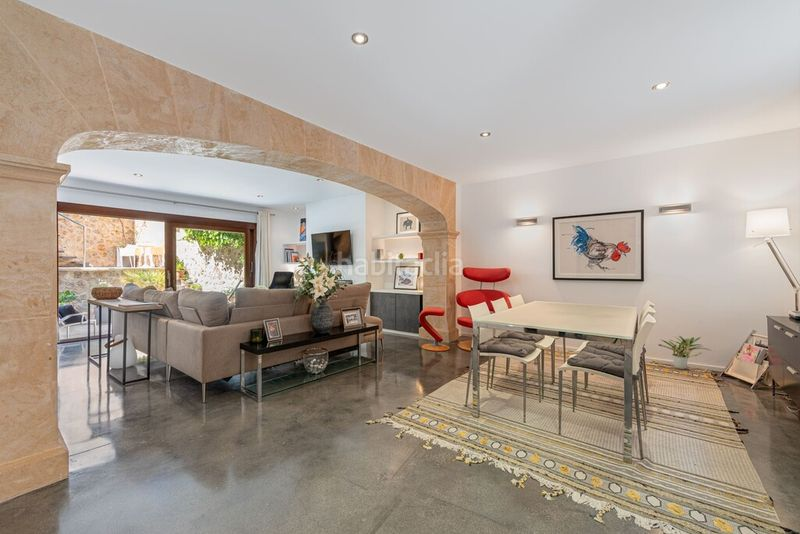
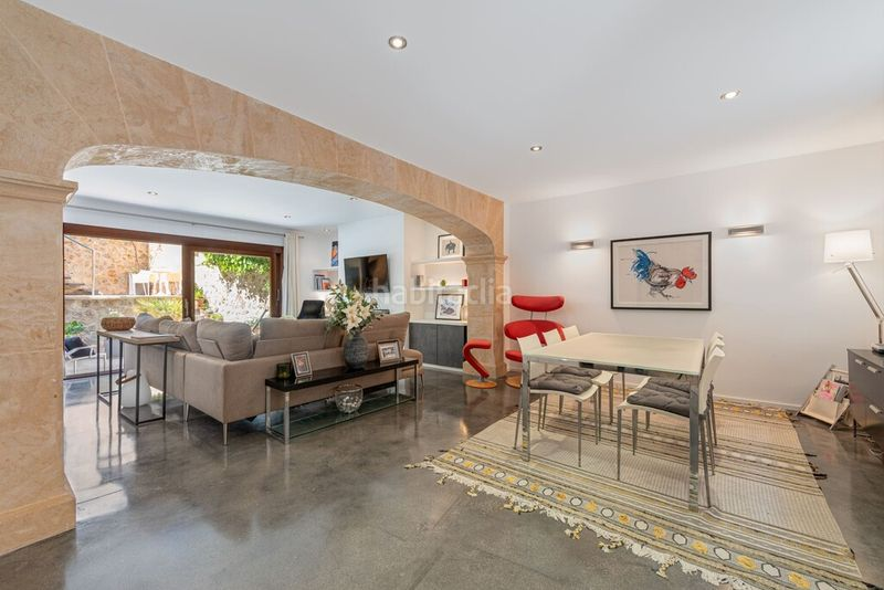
- potted plant [657,335,712,370]
